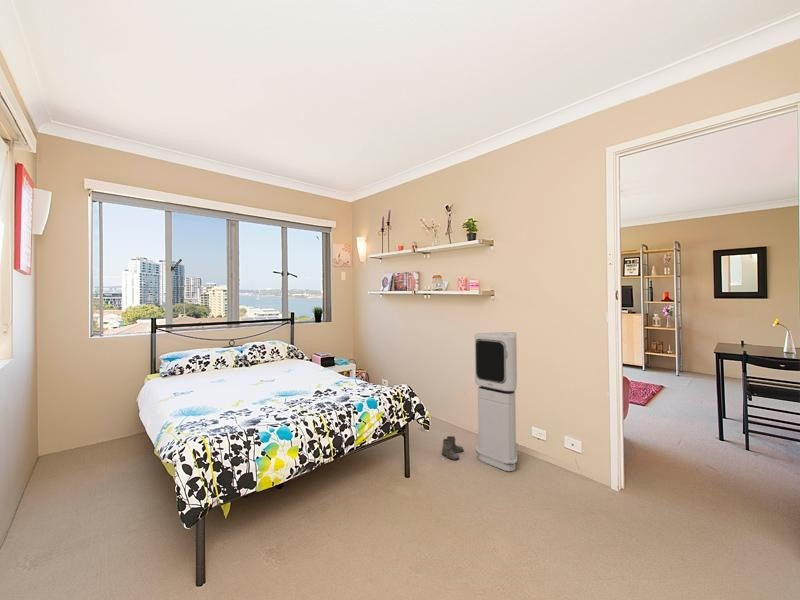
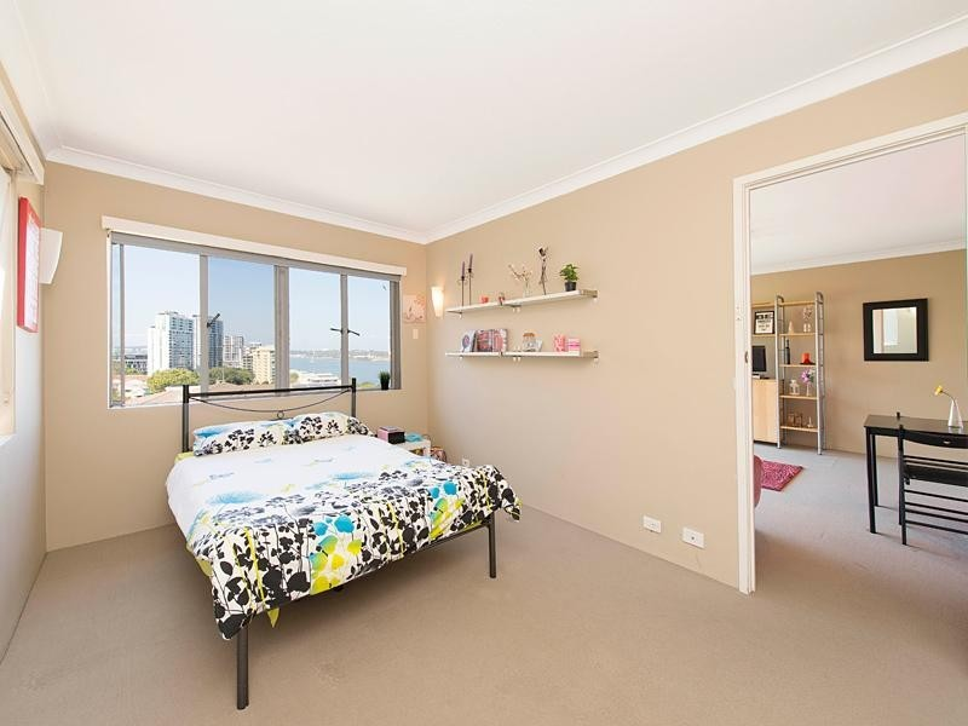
- air purifier [474,331,519,472]
- boots [441,435,465,461]
